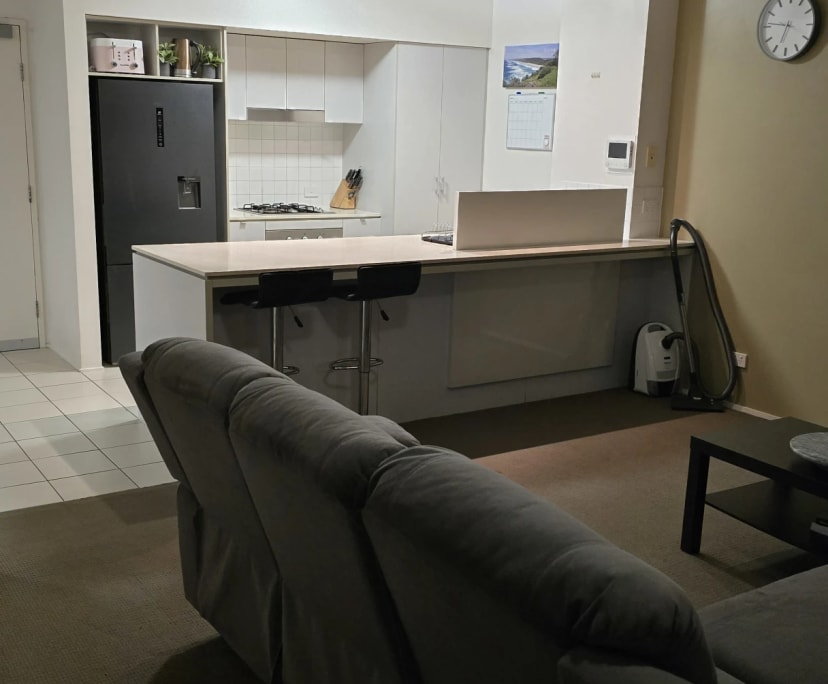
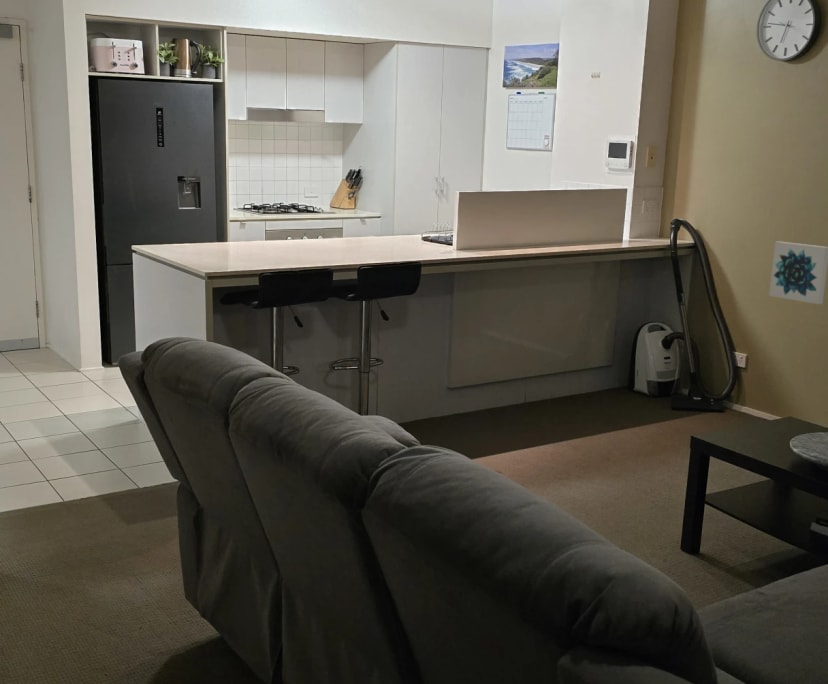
+ wall art [768,241,828,305]
